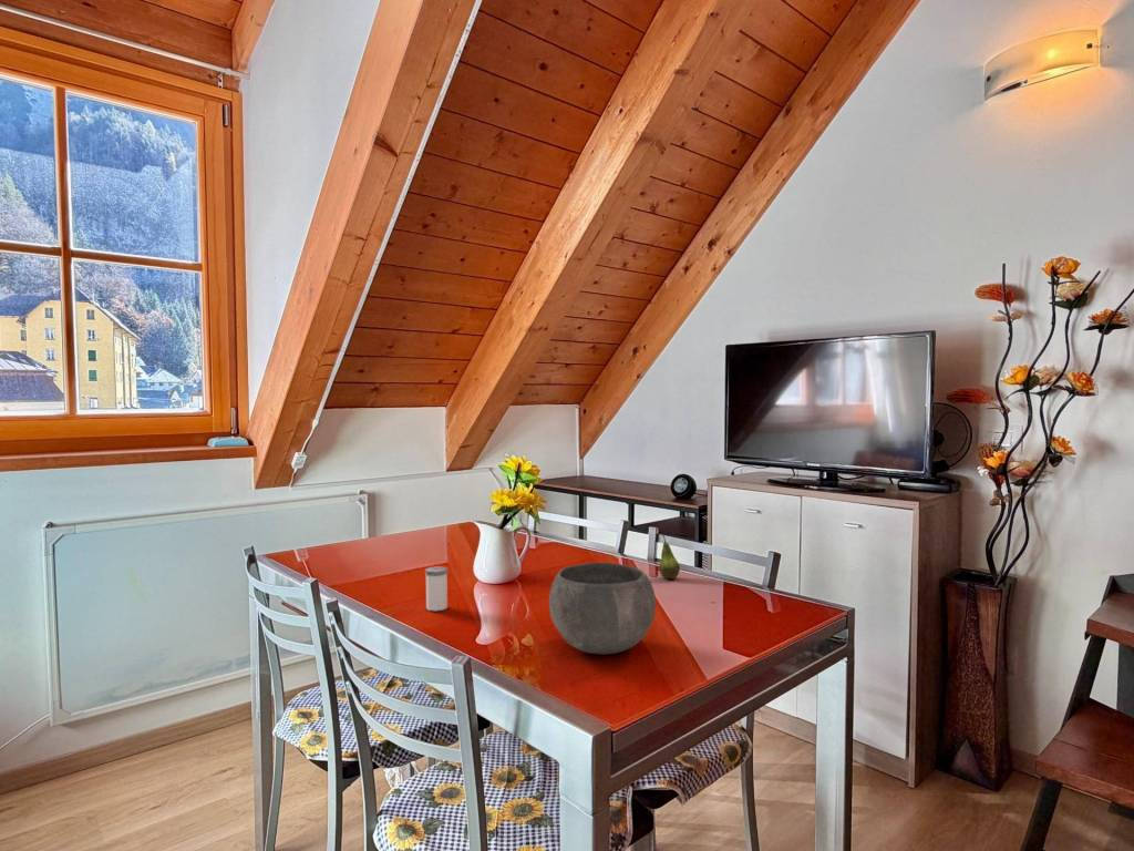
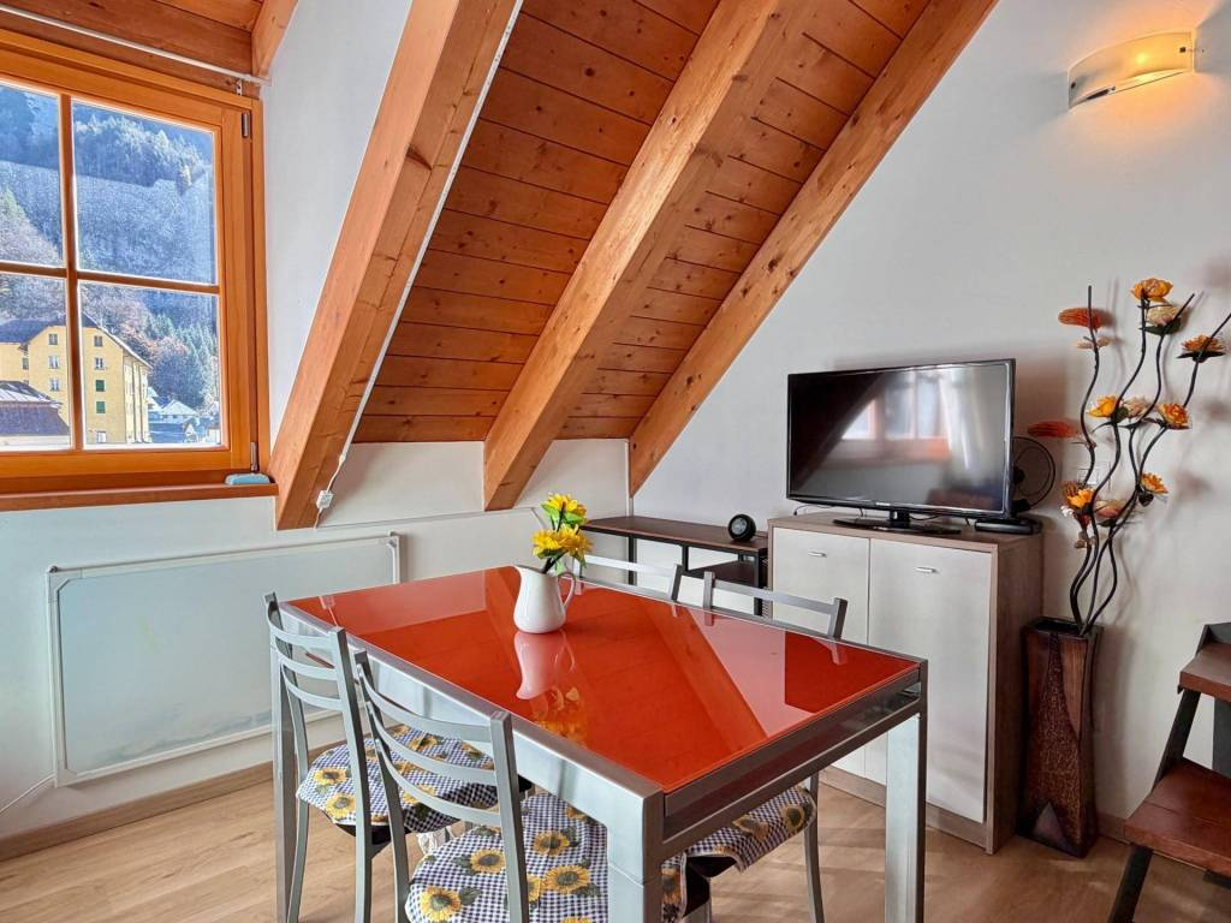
- salt shaker [424,565,450,612]
- bowl [548,562,657,656]
- fruit [658,533,681,581]
